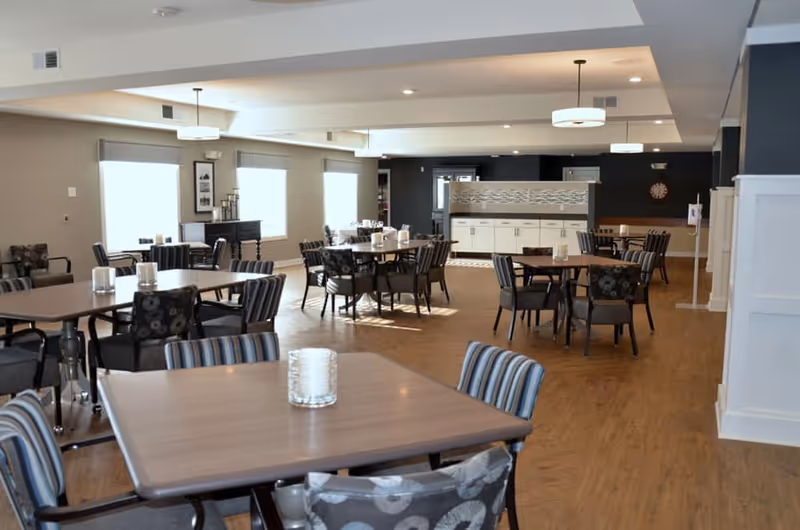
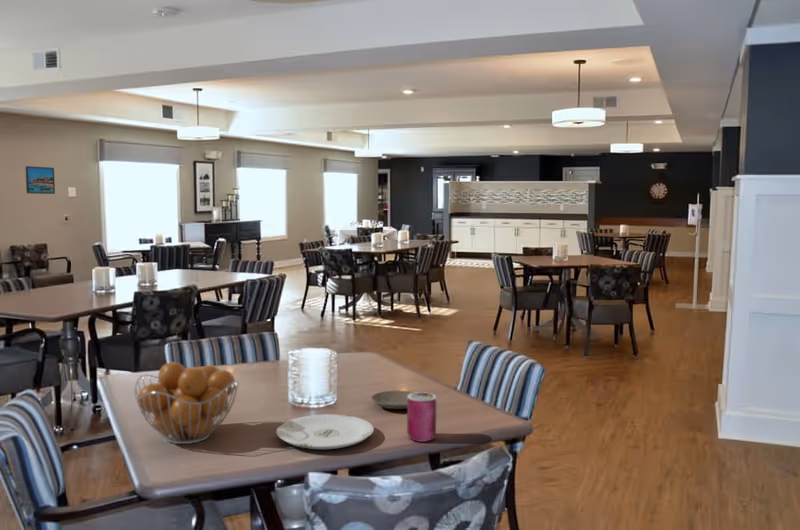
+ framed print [25,165,56,195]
+ plate [370,390,416,410]
+ fruit basket [133,361,240,445]
+ plate [275,413,375,450]
+ can [406,391,437,443]
